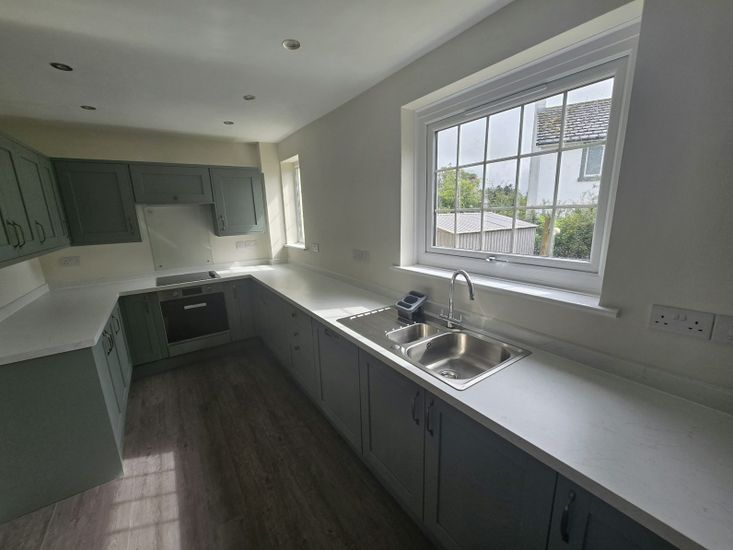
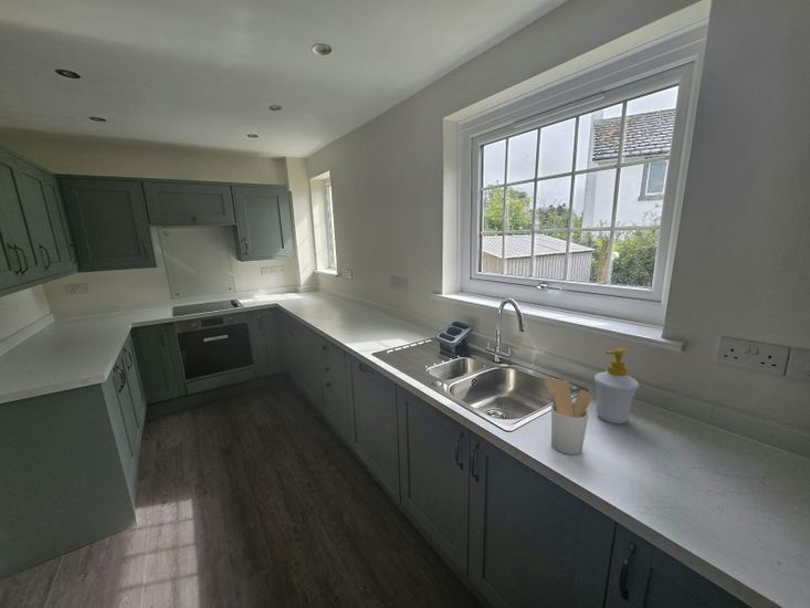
+ utensil holder [544,378,593,455]
+ soap bottle [593,346,640,424]
